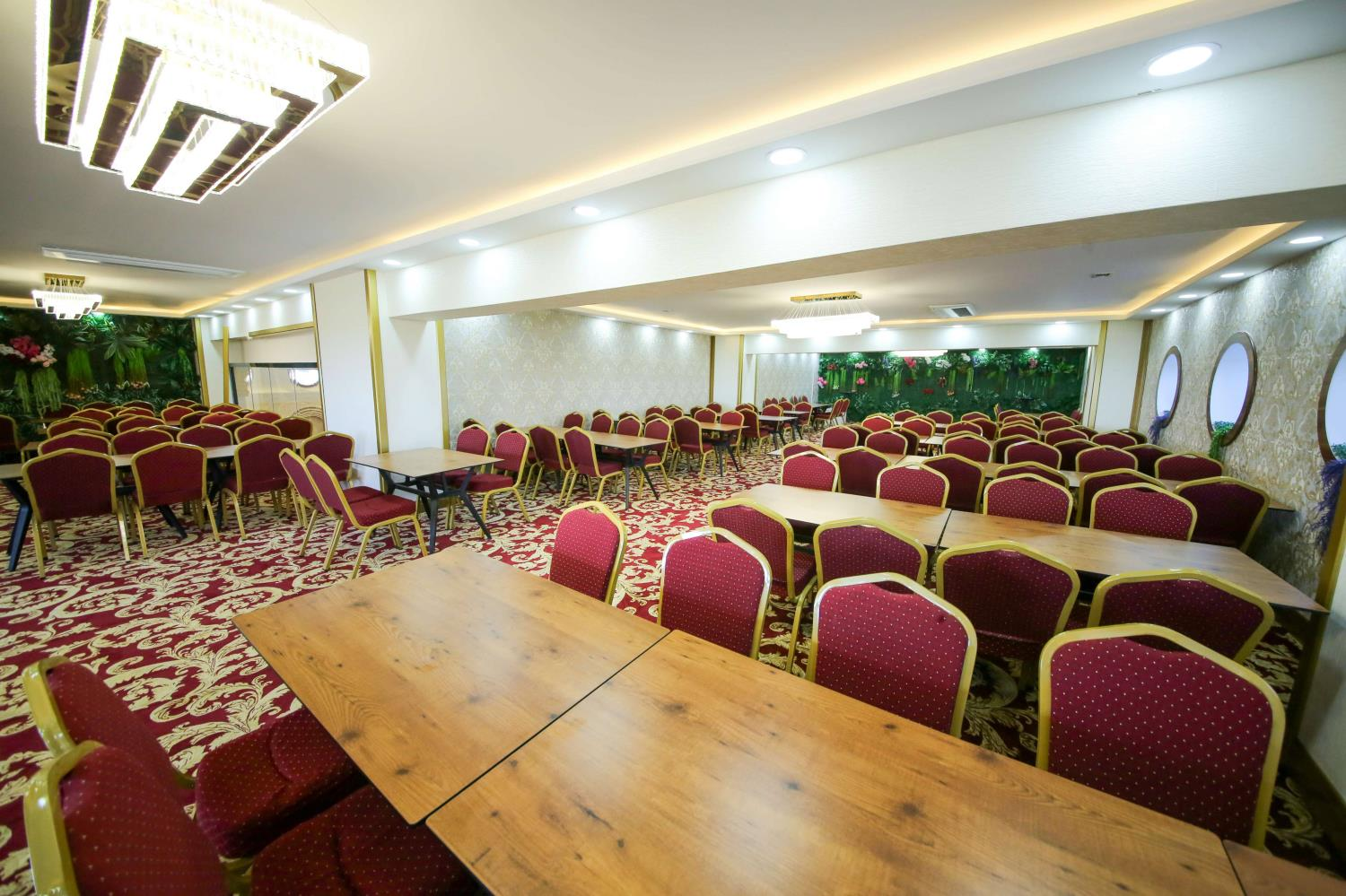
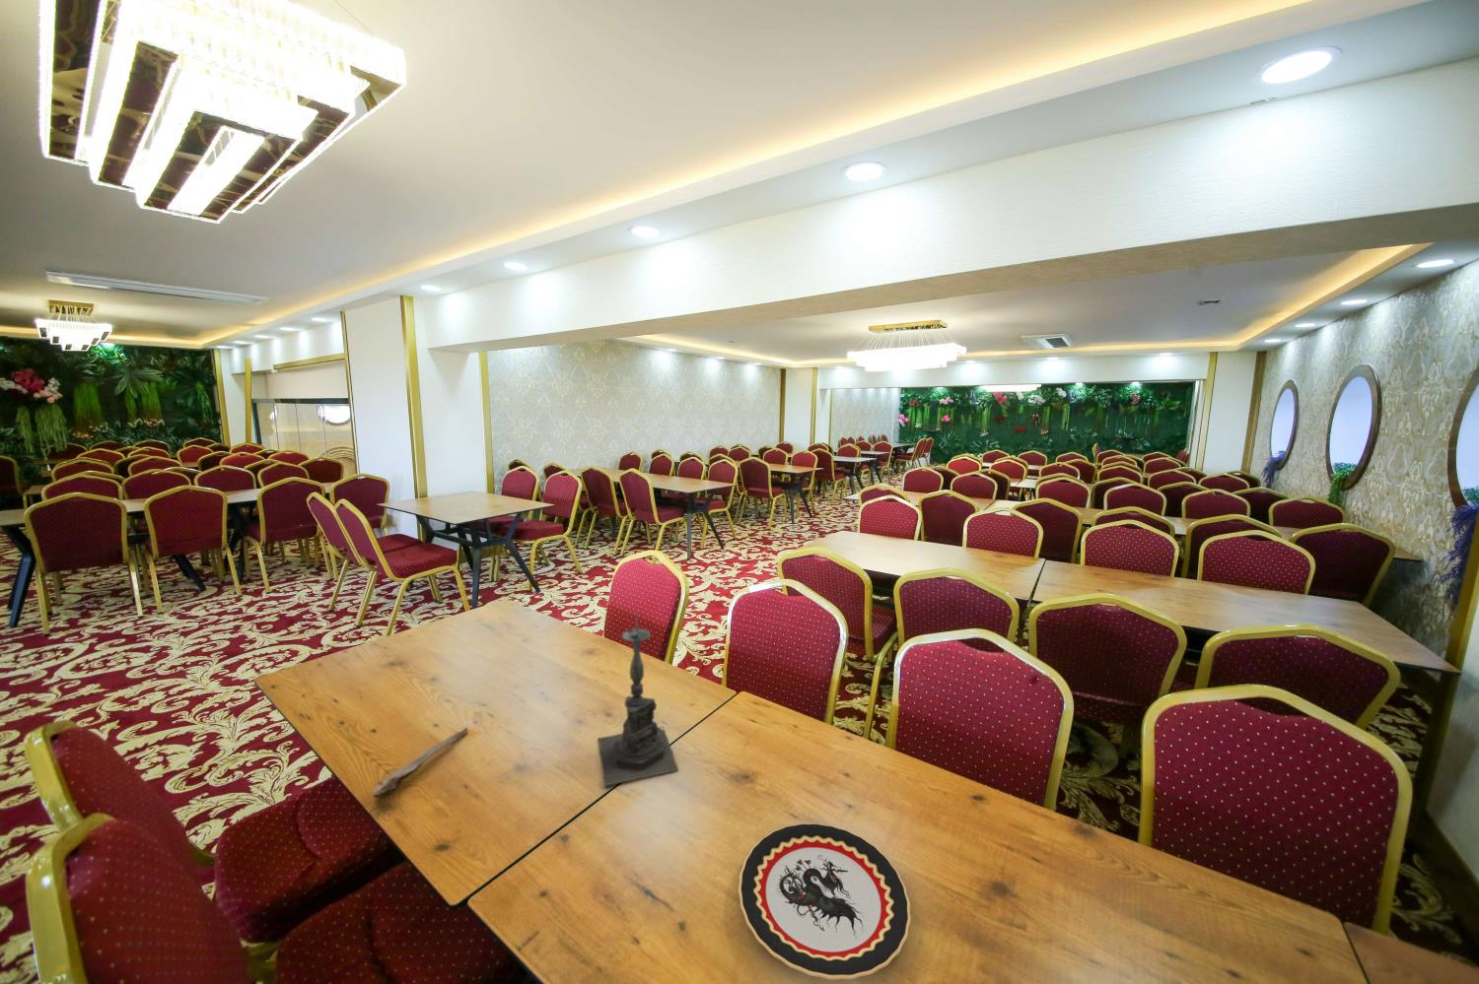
+ candle holder [598,612,679,787]
+ plate [737,823,912,981]
+ spoon [370,727,468,798]
